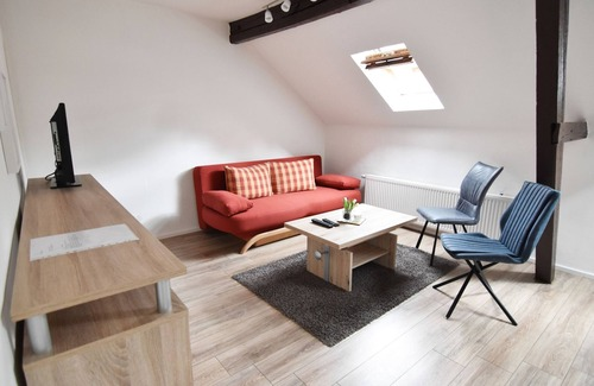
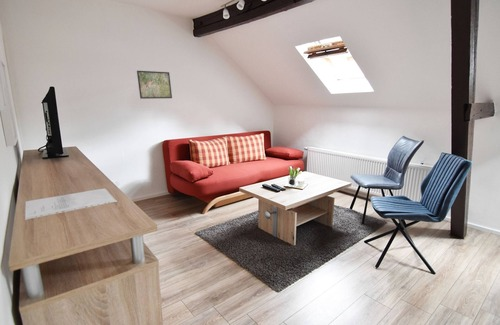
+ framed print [136,70,173,100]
